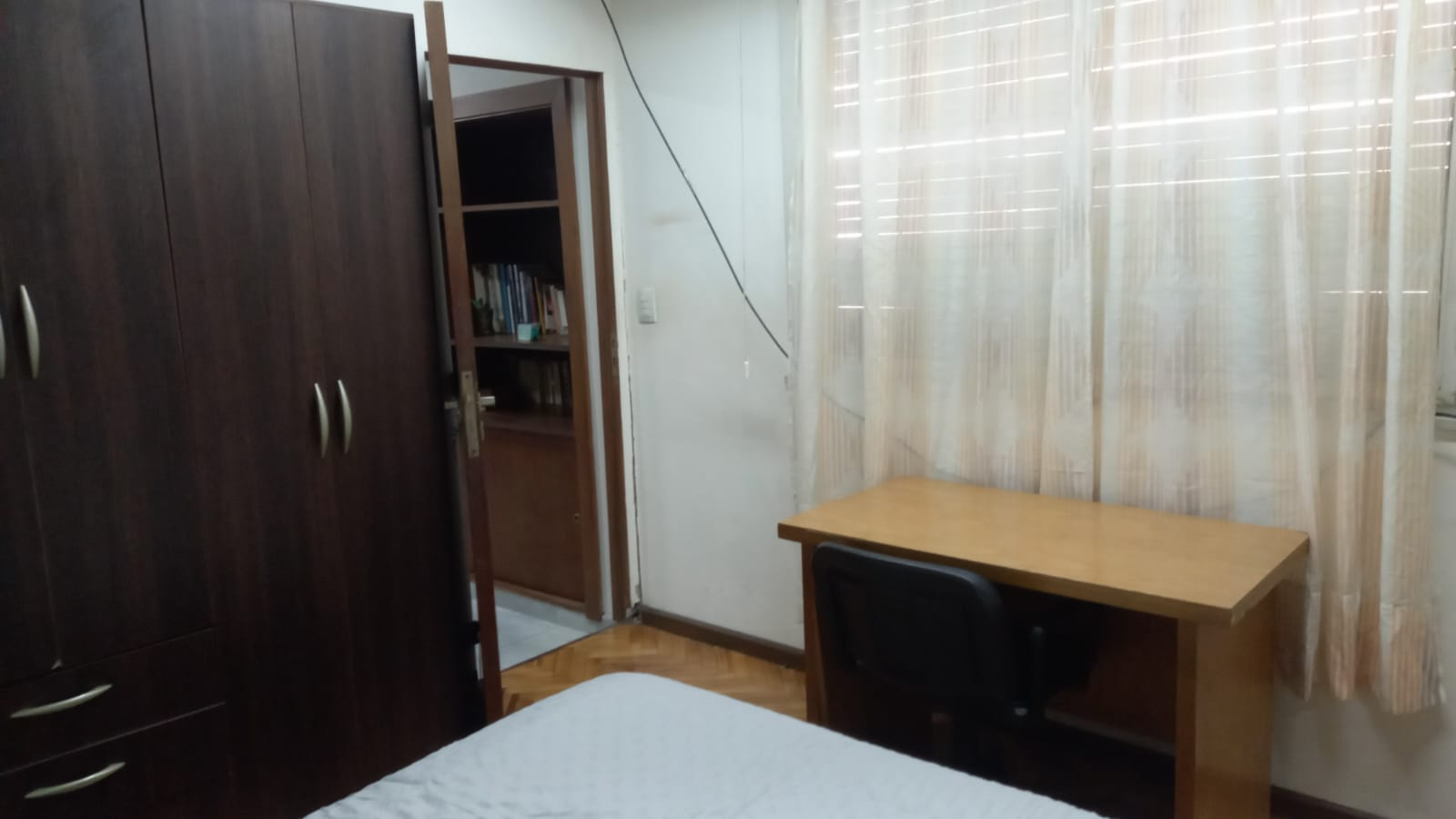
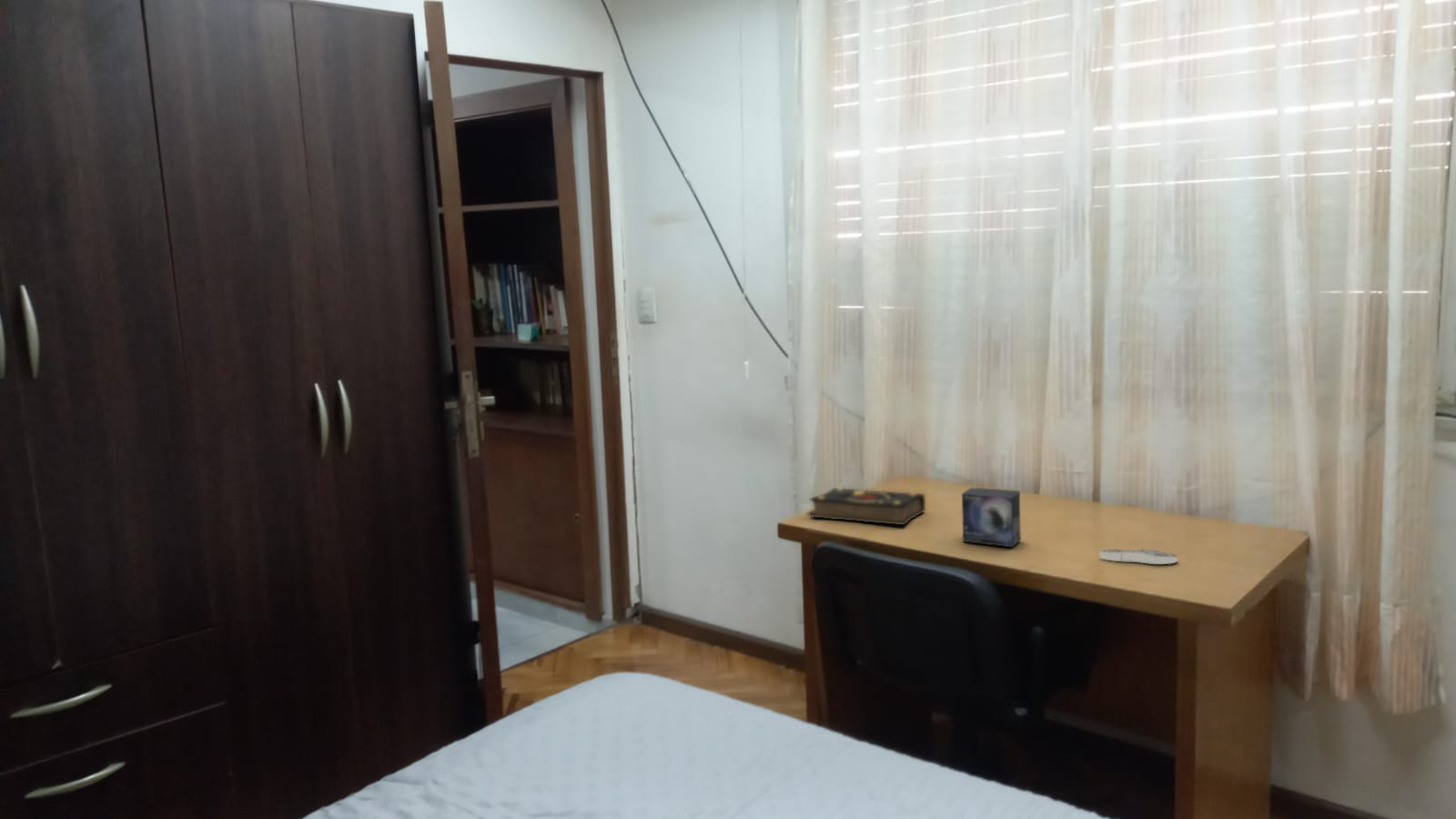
+ aerial map [1099,549,1178,565]
+ small box [961,487,1022,548]
+ book [805,487,926,526]
